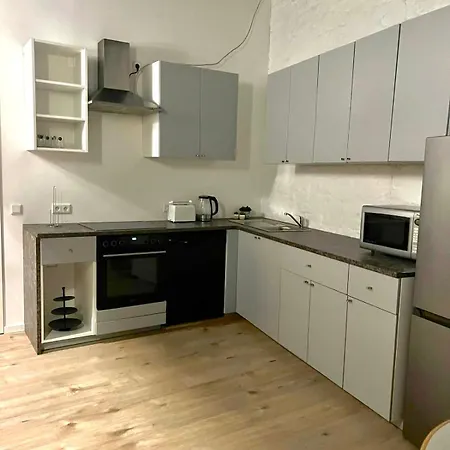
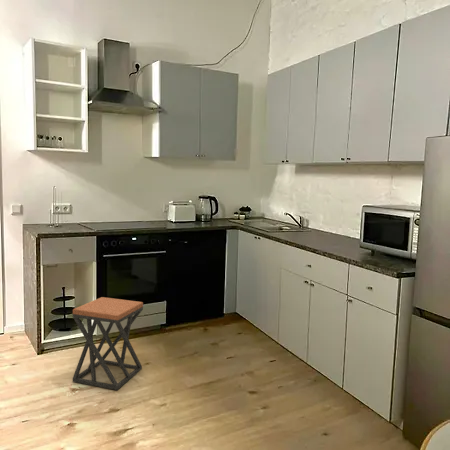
+ stool [72,296,144,391]
